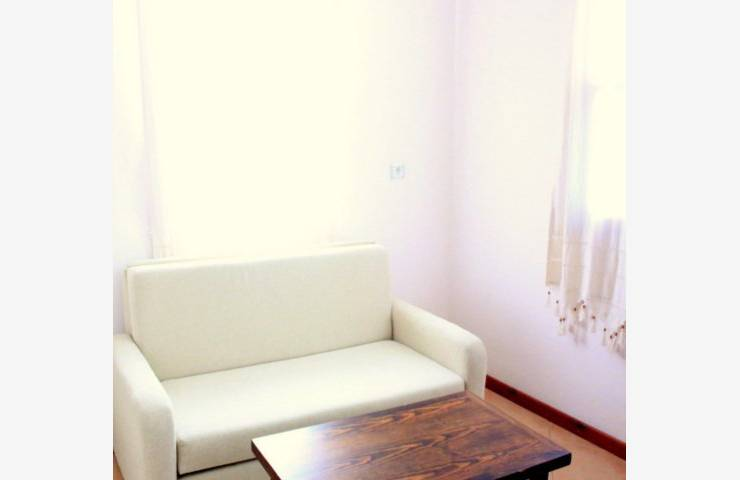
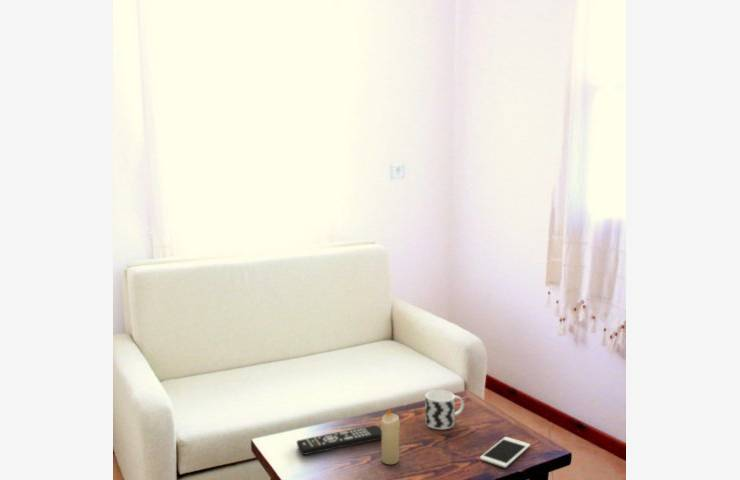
+ cell phone [479,436,531,469]
+ candle [380,406,401,465]
+ cup [424,389,465,430]
+ remote control [296,424,382,456]
